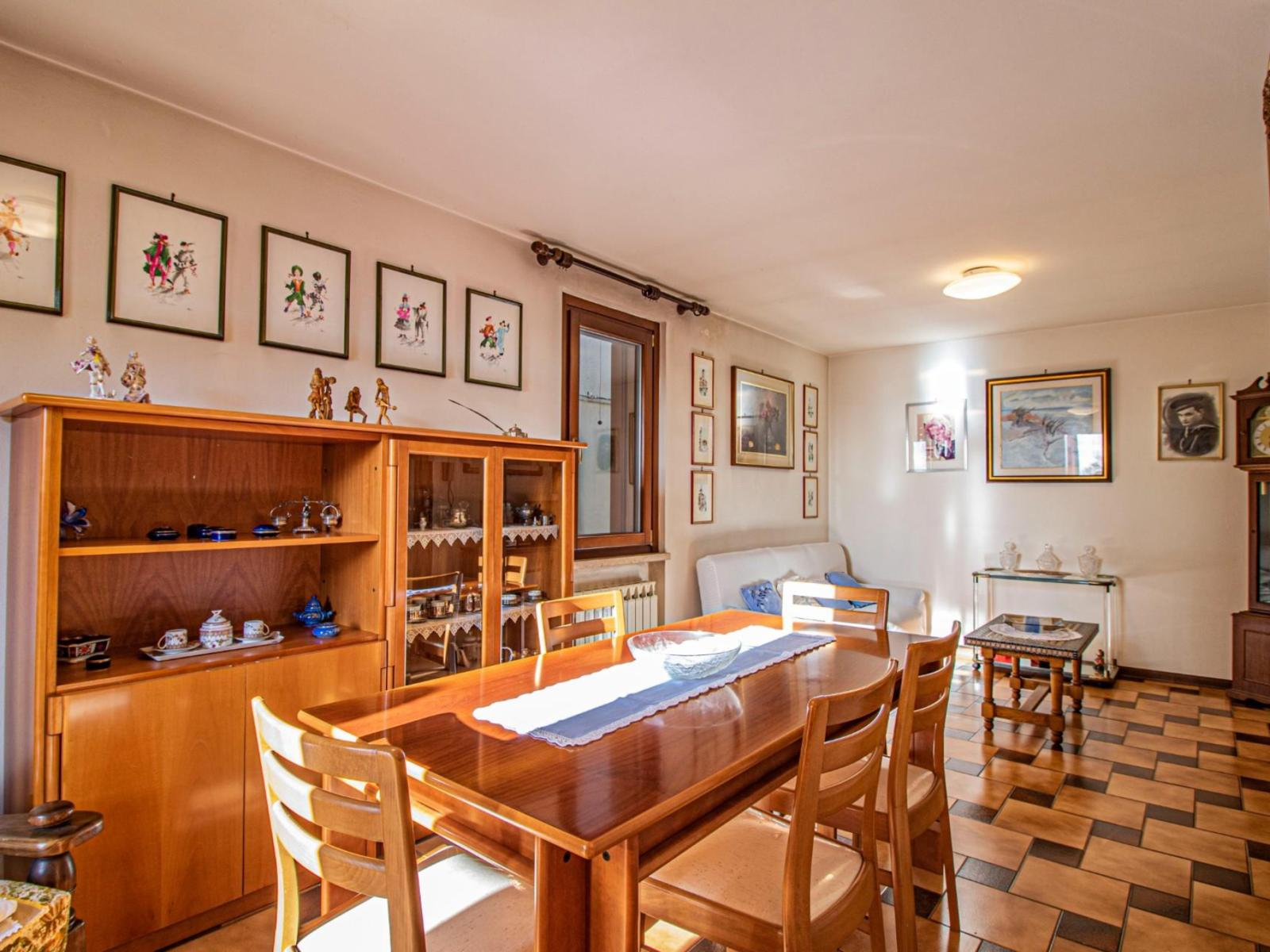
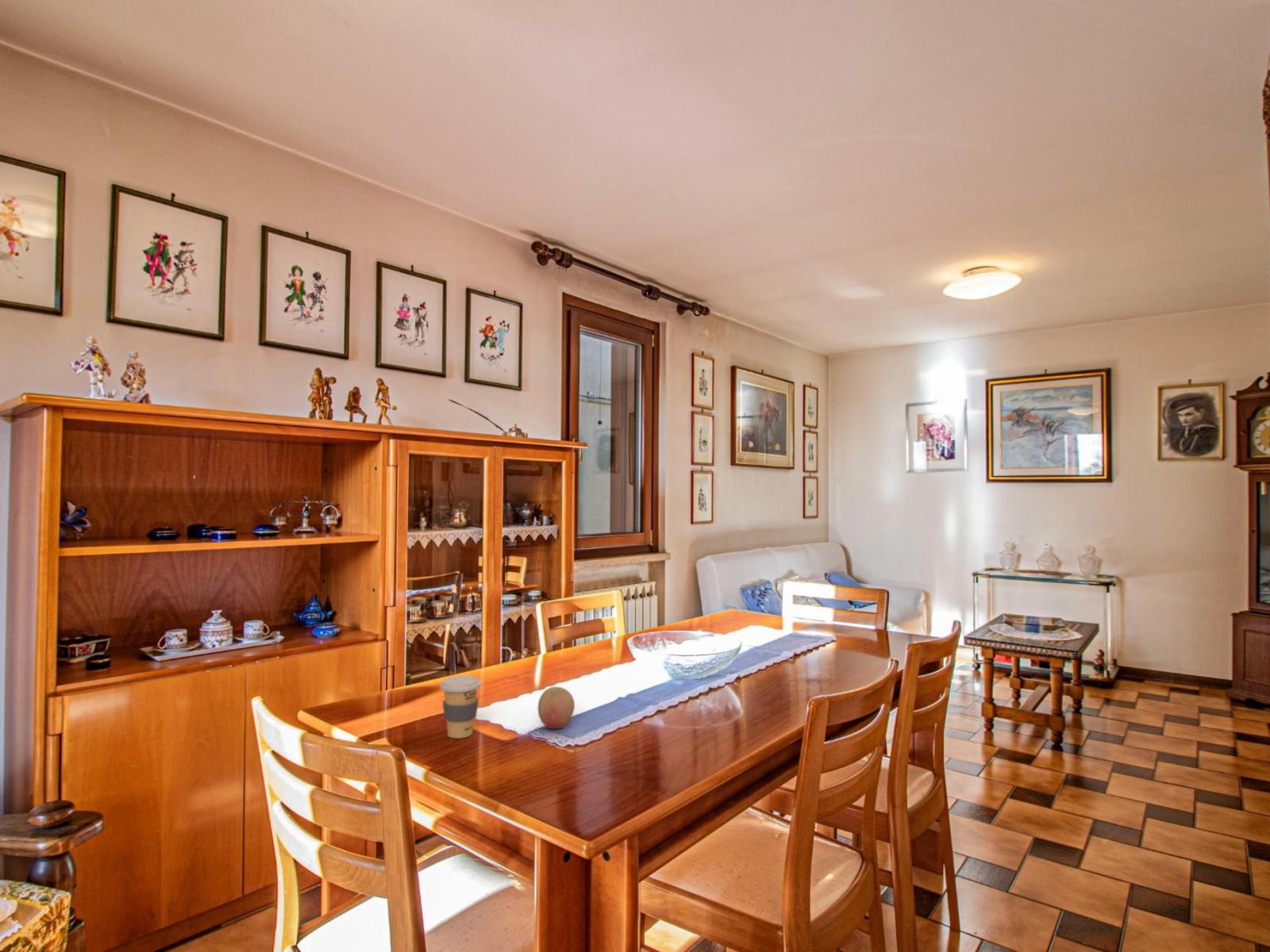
+ fruit [537,685,575,730]
+ coffee cup [439,674,482,739]
